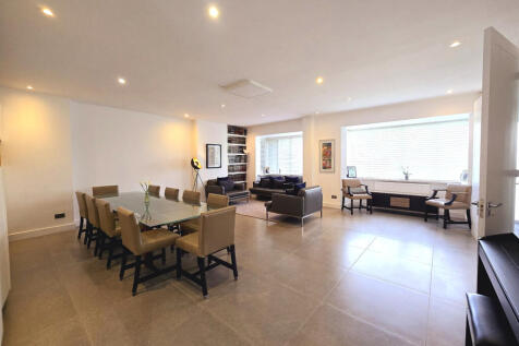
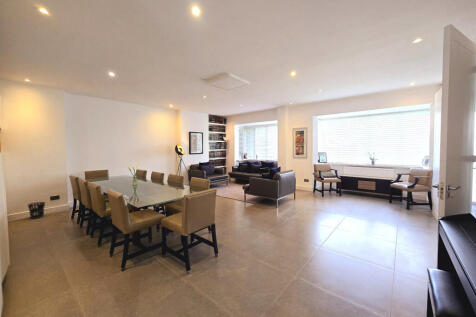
+ wastebasket [27,201,46,220]
